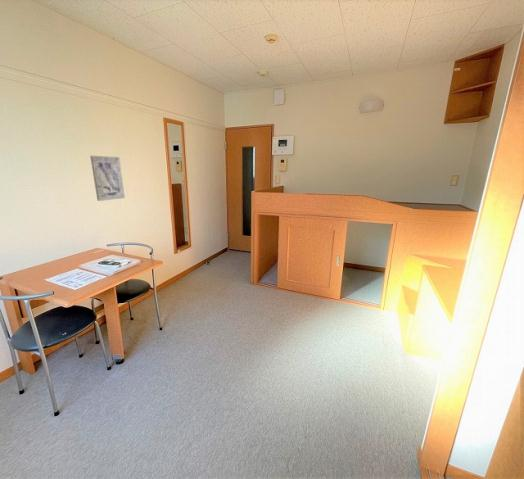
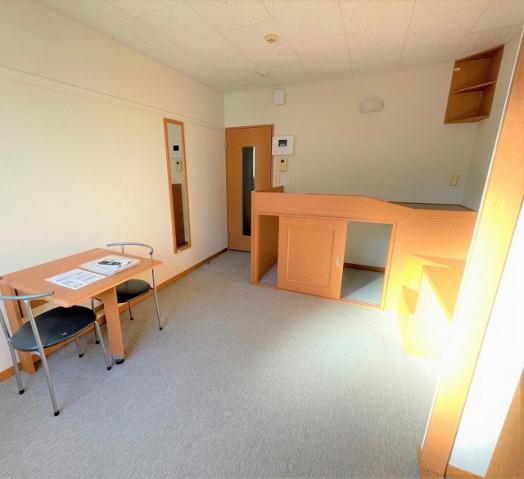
- wall art [89,155,126,202]
